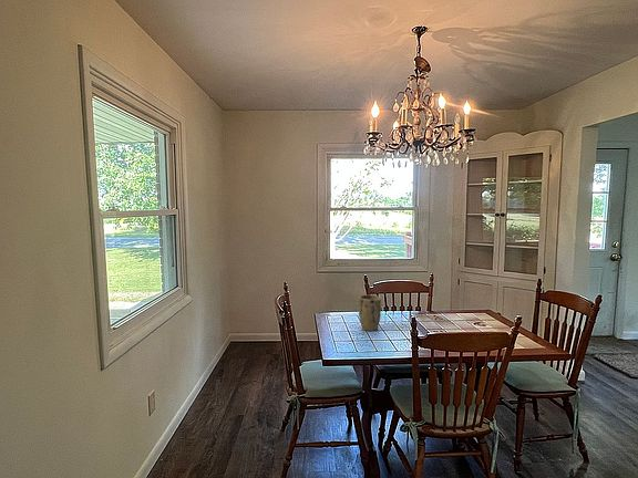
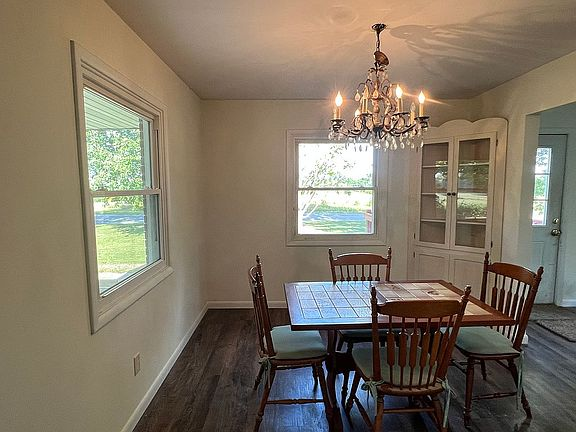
- plant pot [358,294,382,332]
